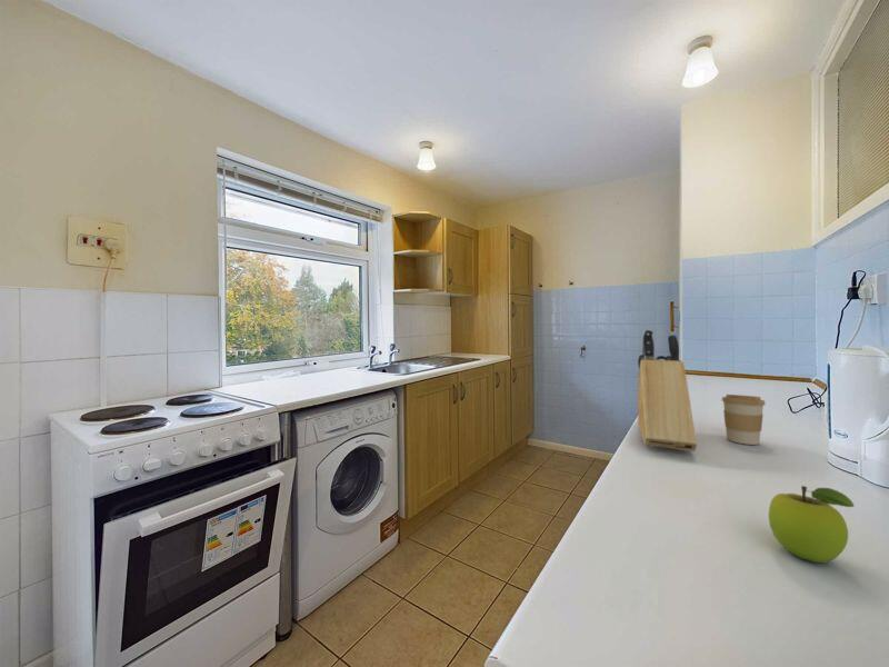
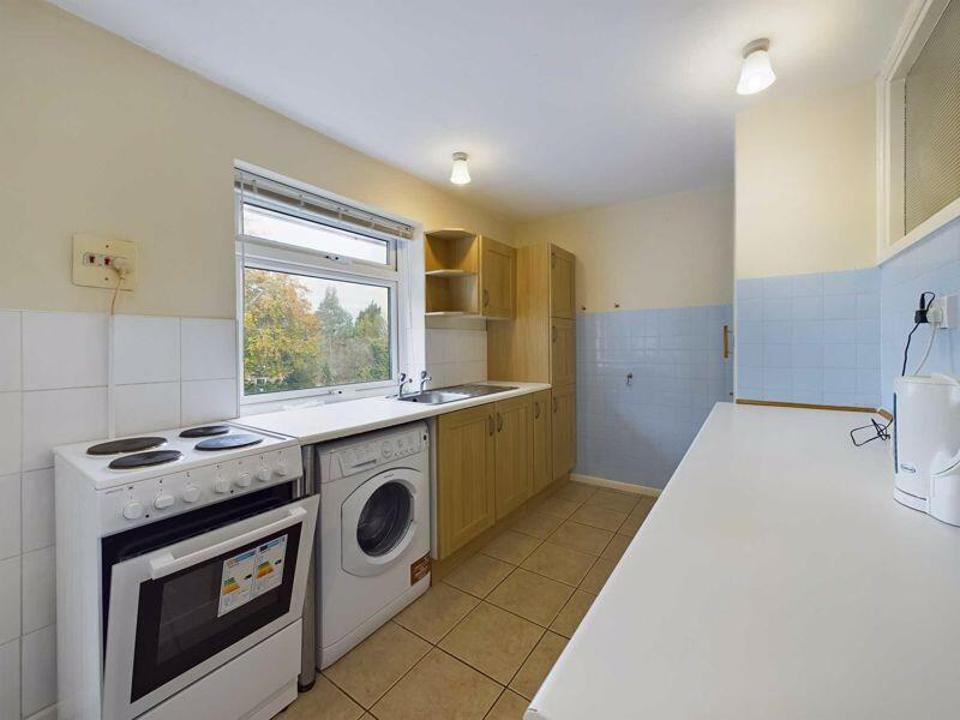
- fruit [768,485,855,564]
- knife block [637,328,698,452]
- coffee cup [721,394,767,446]
